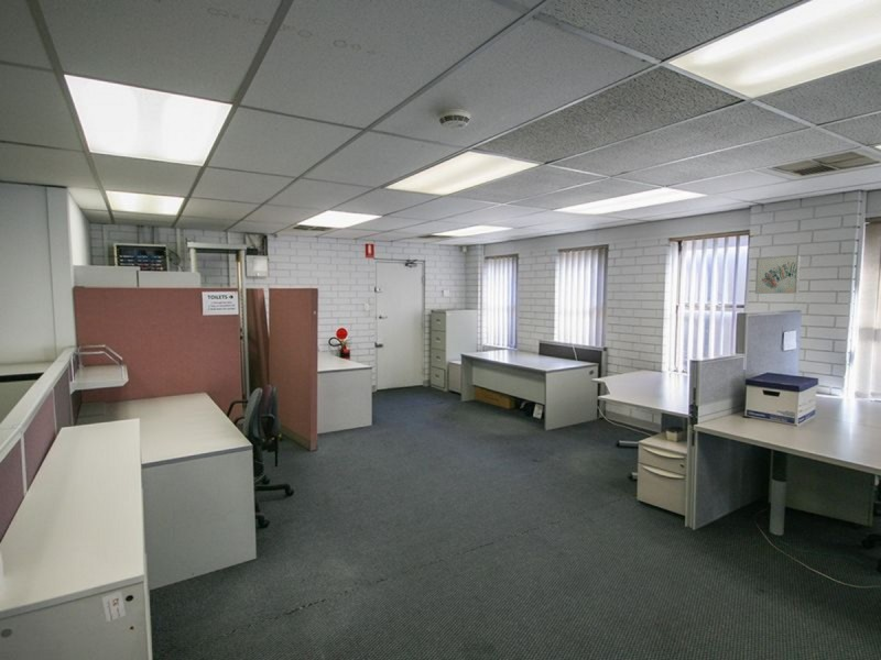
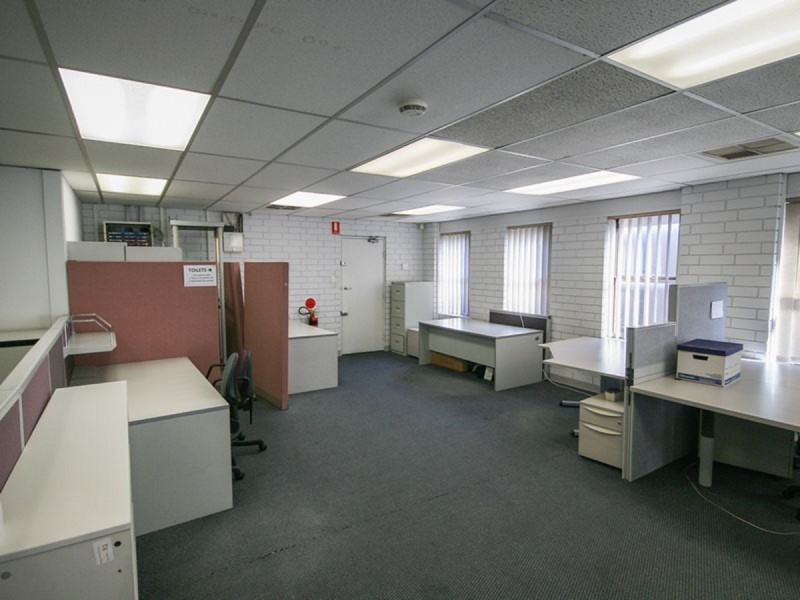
- wall art [754,254,802,295]
